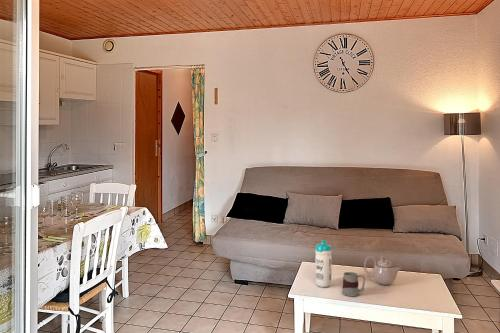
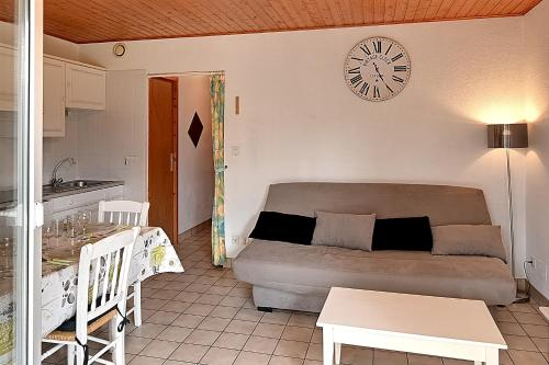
- mug [341,271,366,297]
- water bottle [314,239,333,288]
- teapot [363,254,402,286]
